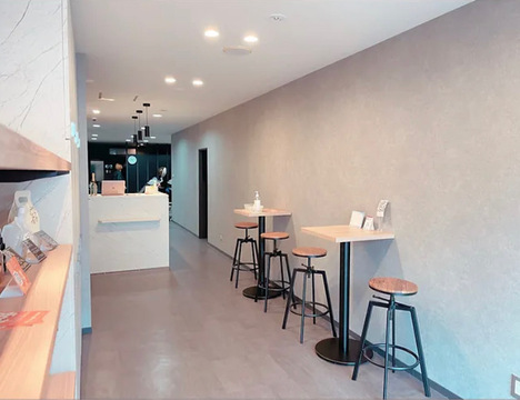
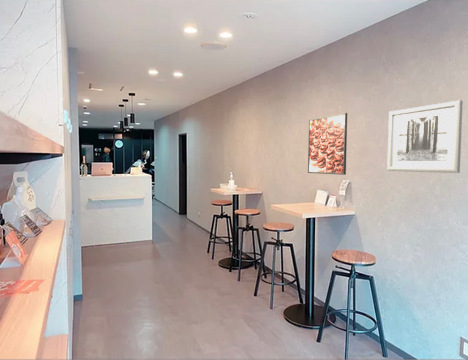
+ wall art [386,99,464,174]
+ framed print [307,112,348,176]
